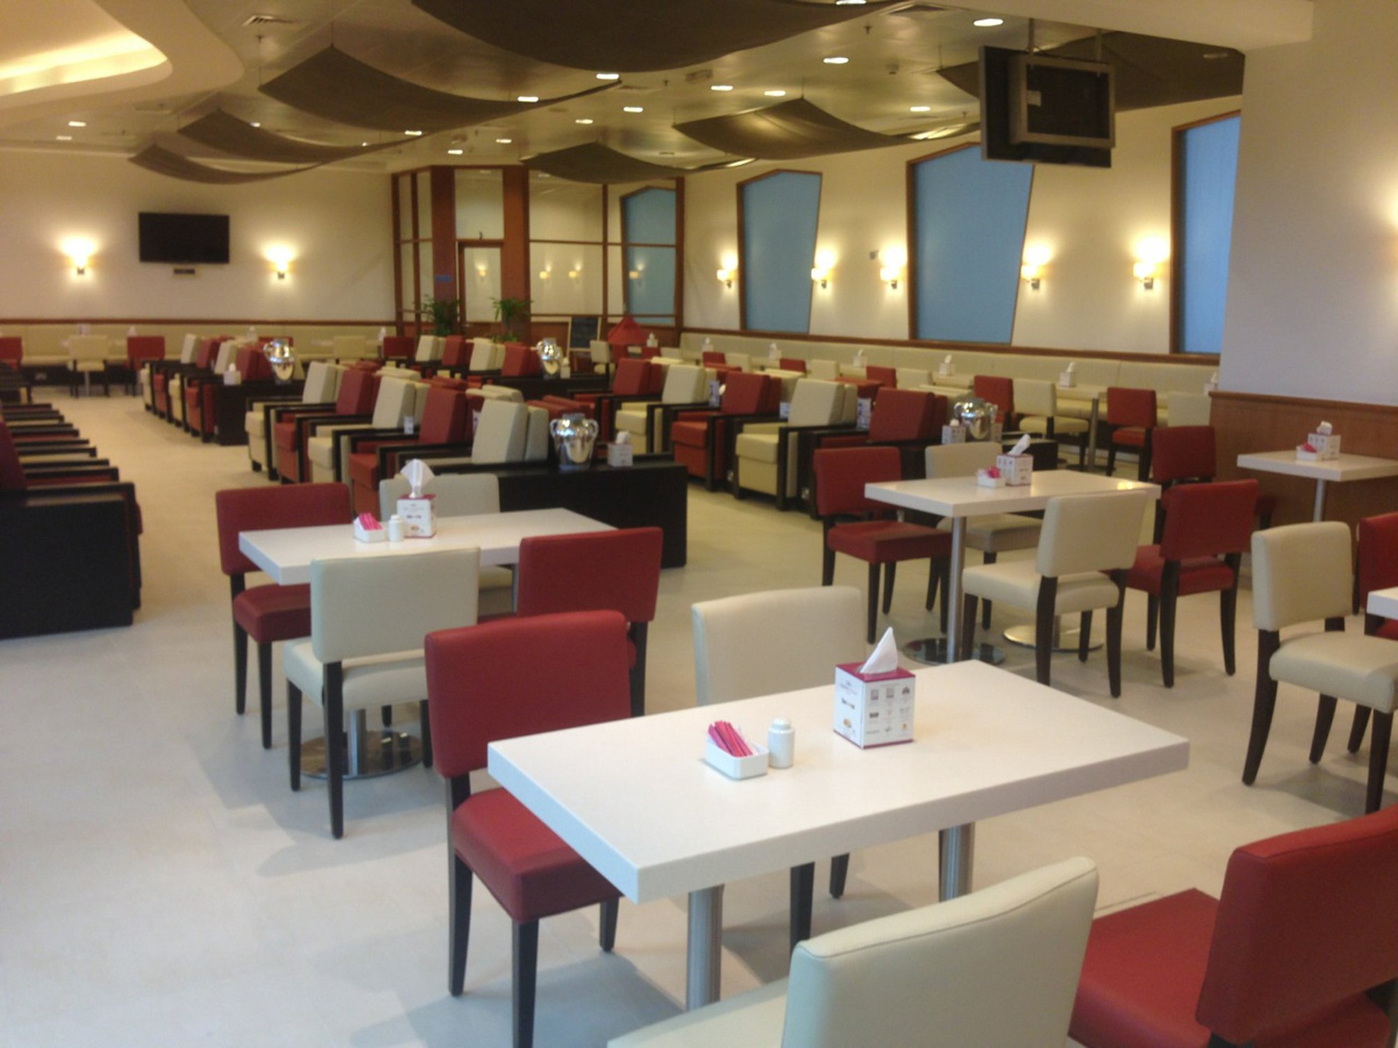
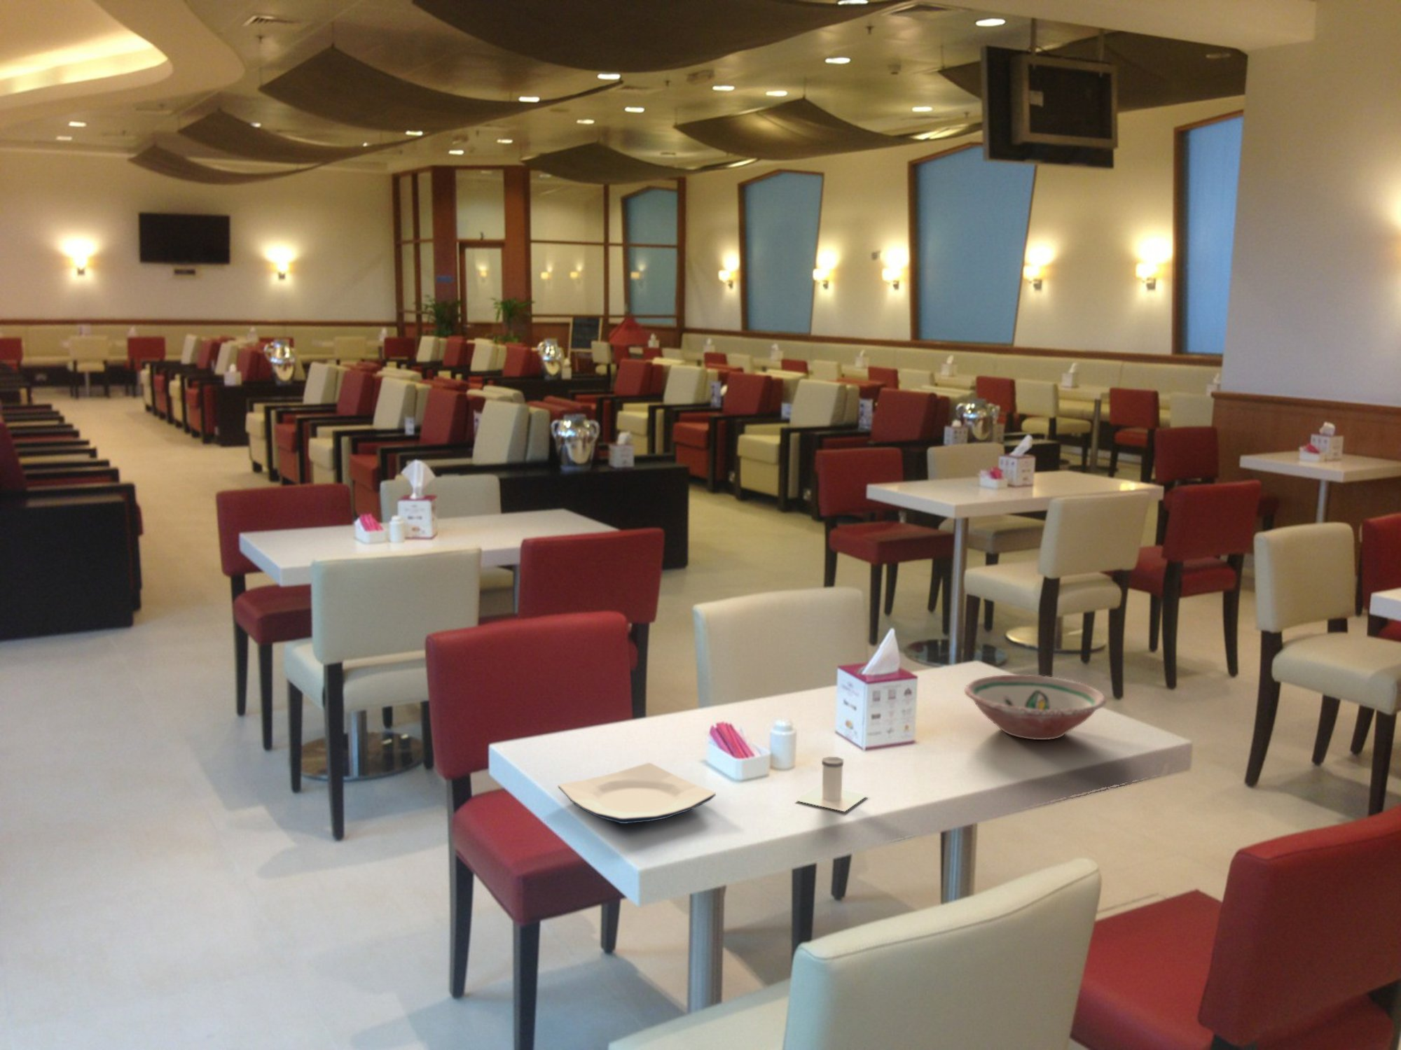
+ salt shaker [794,756,868,812]
+ plate [557,762,717,825]
+ bowl [963,674,1108,740]
